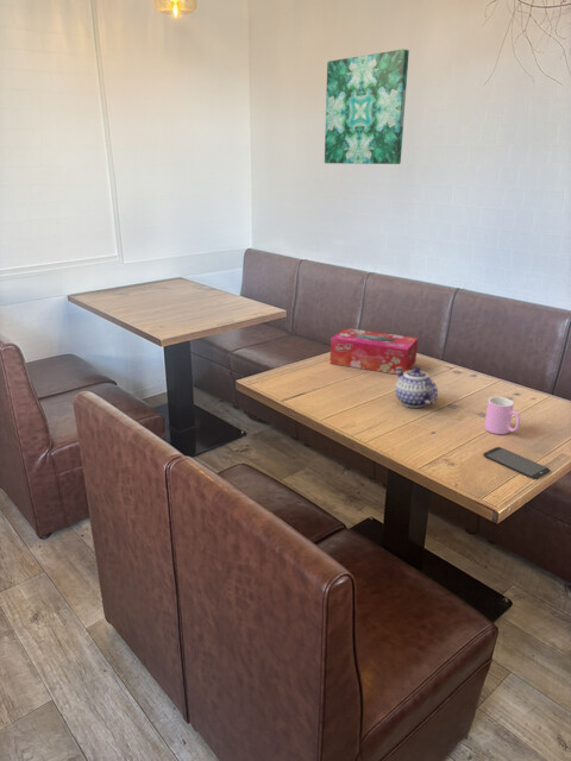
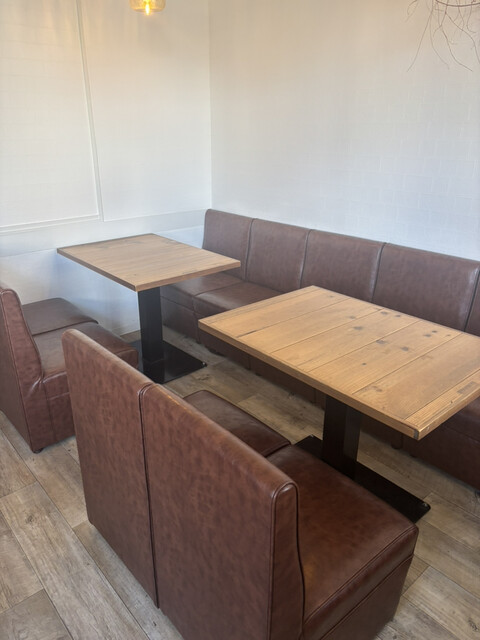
- teapot [394,366,439,409]
- wall art [324,48,410,165]
- tissue box [328,327,419,376]
- cup [483,396,521,435]
- smartphone [482,446,551,480]
